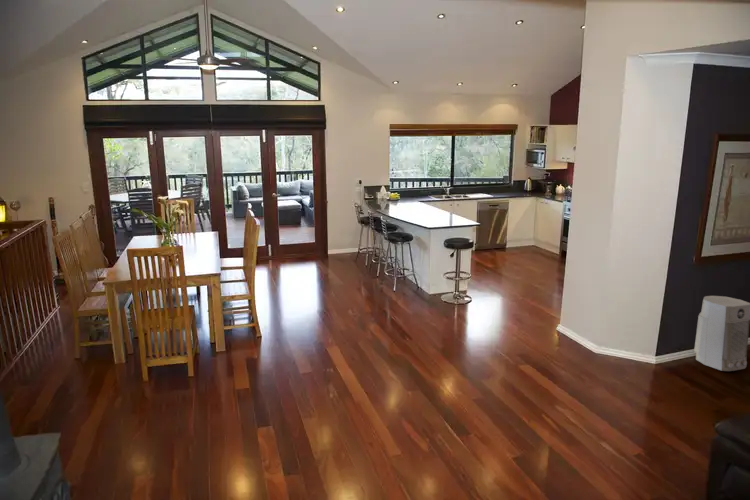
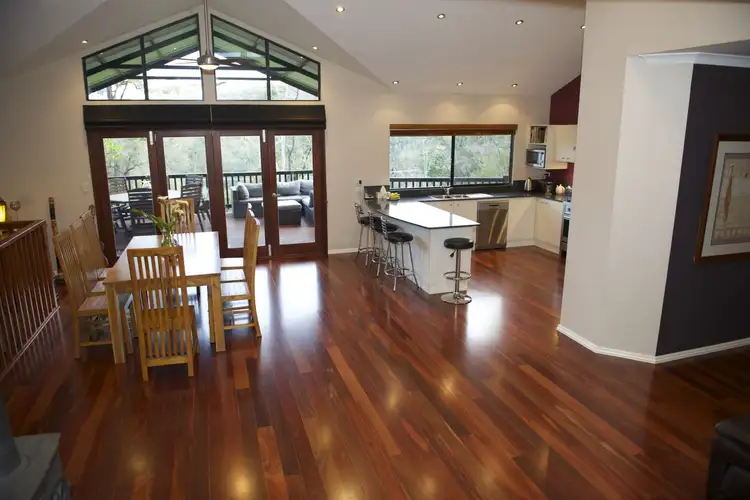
- air purifier [693,295,750,372]
